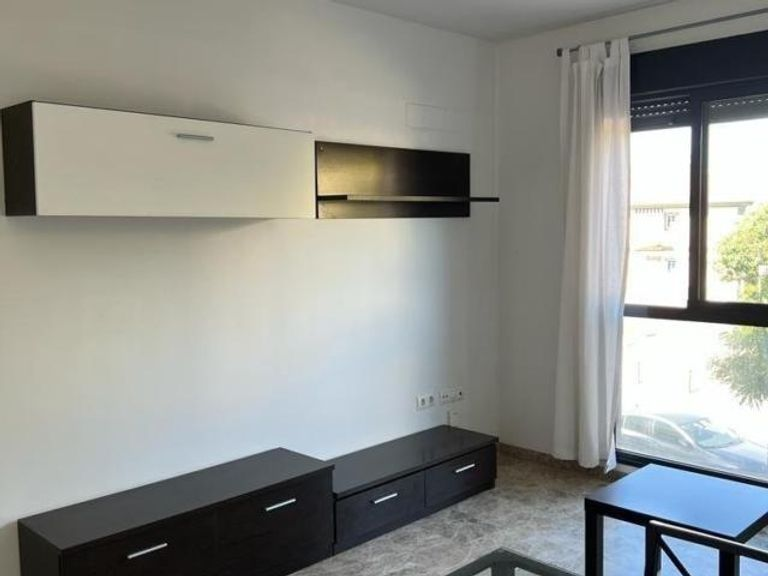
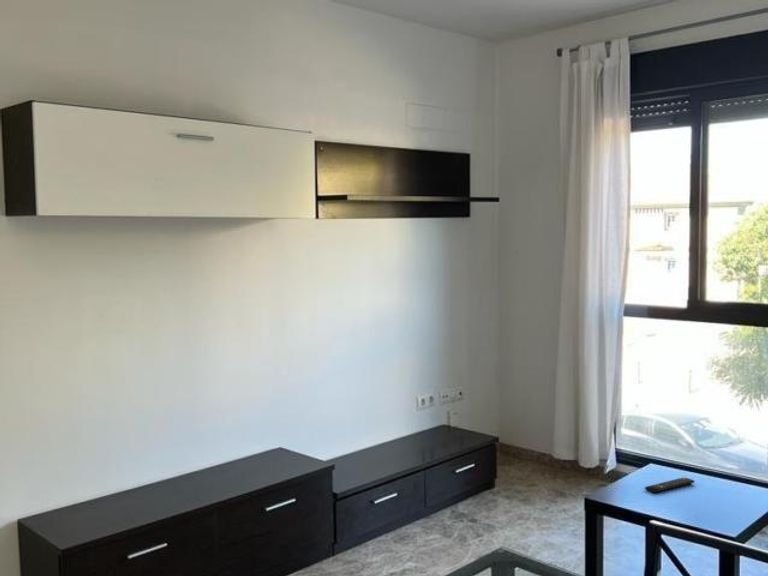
+ remote control [644,476,696,494]
